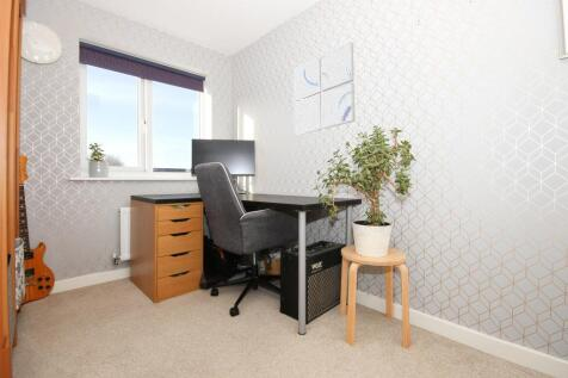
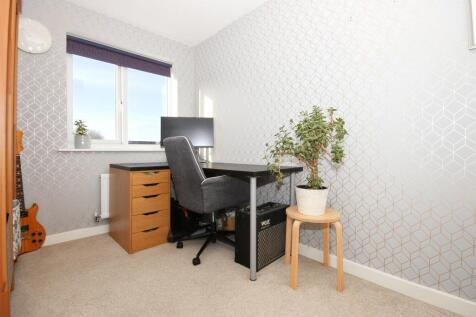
- wall art [292,41,356,136]
